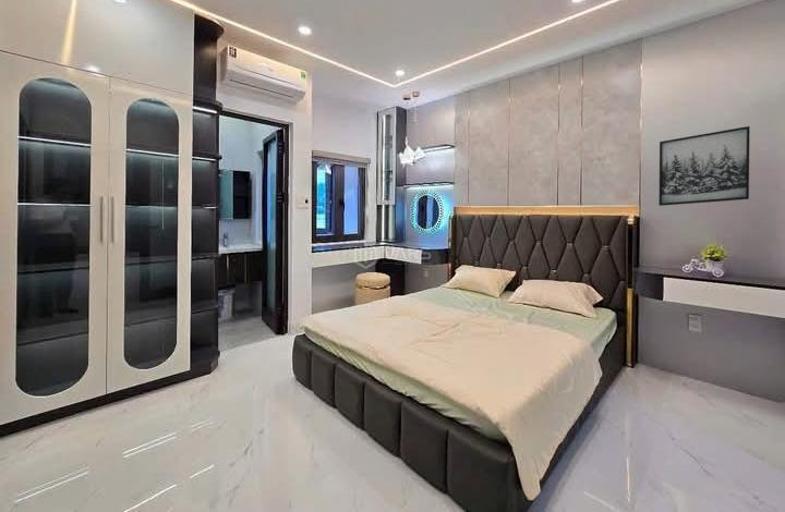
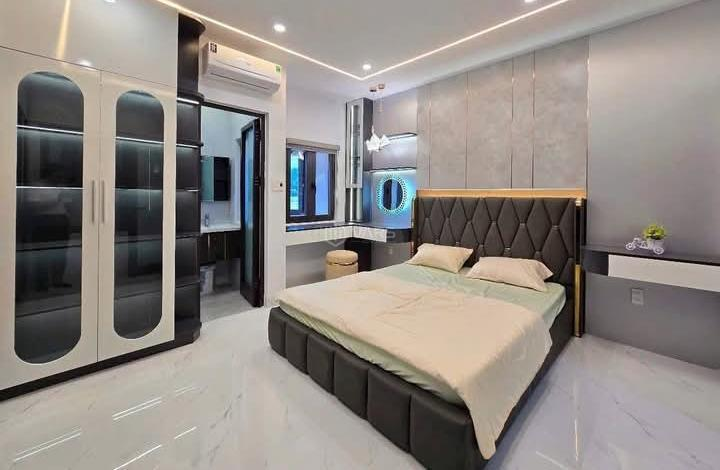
- wall art [659,125,751,207]
